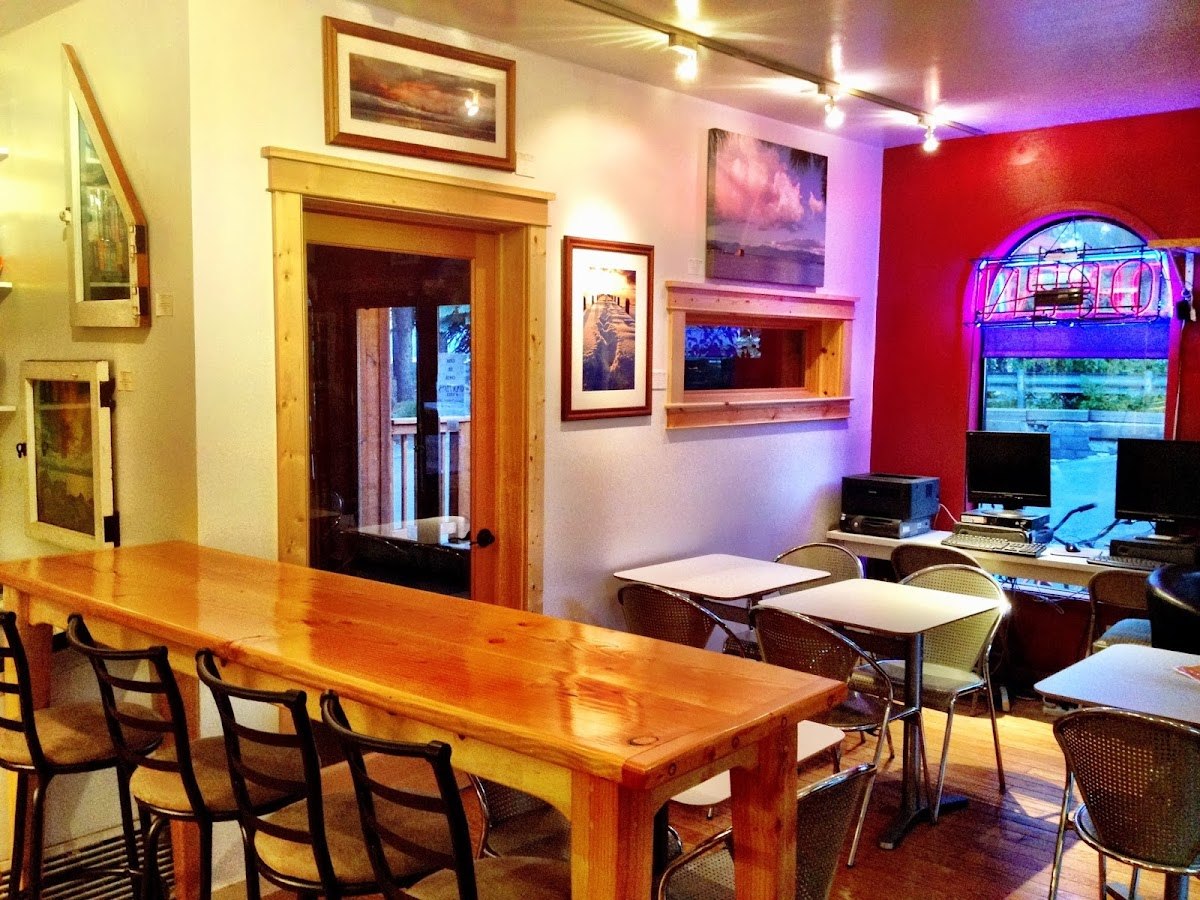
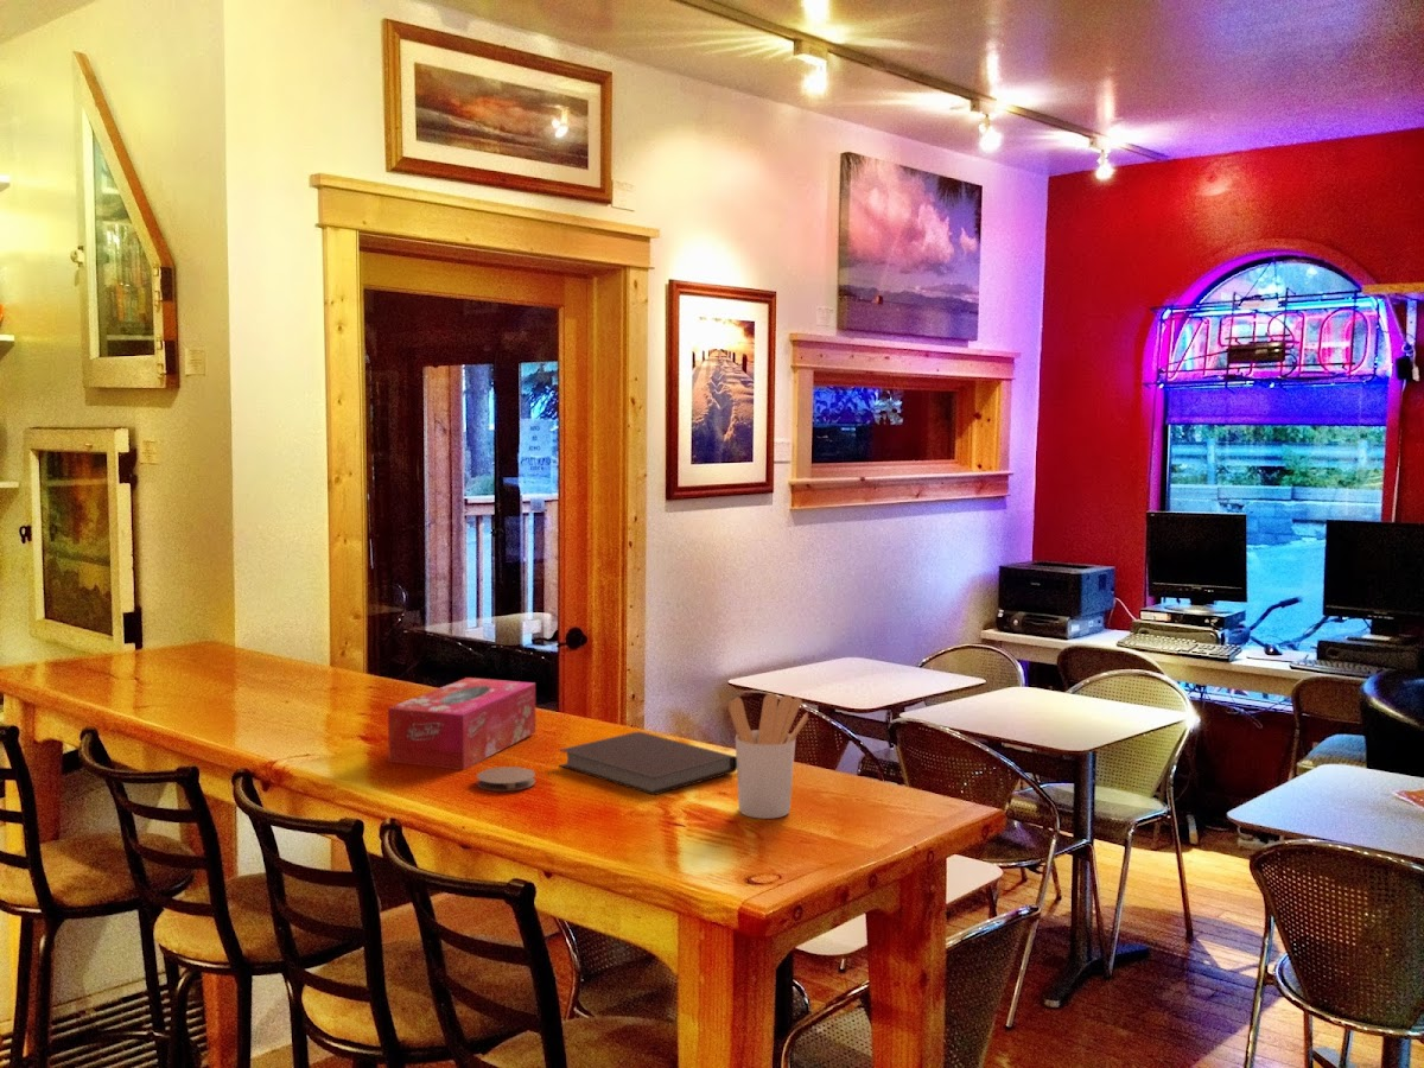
+ utensil holder [727,693,809,820]
+ notebook [558,731,737,796]
+ tissue box [387,676,536,771]
+ coaster [476,765,536,793]
